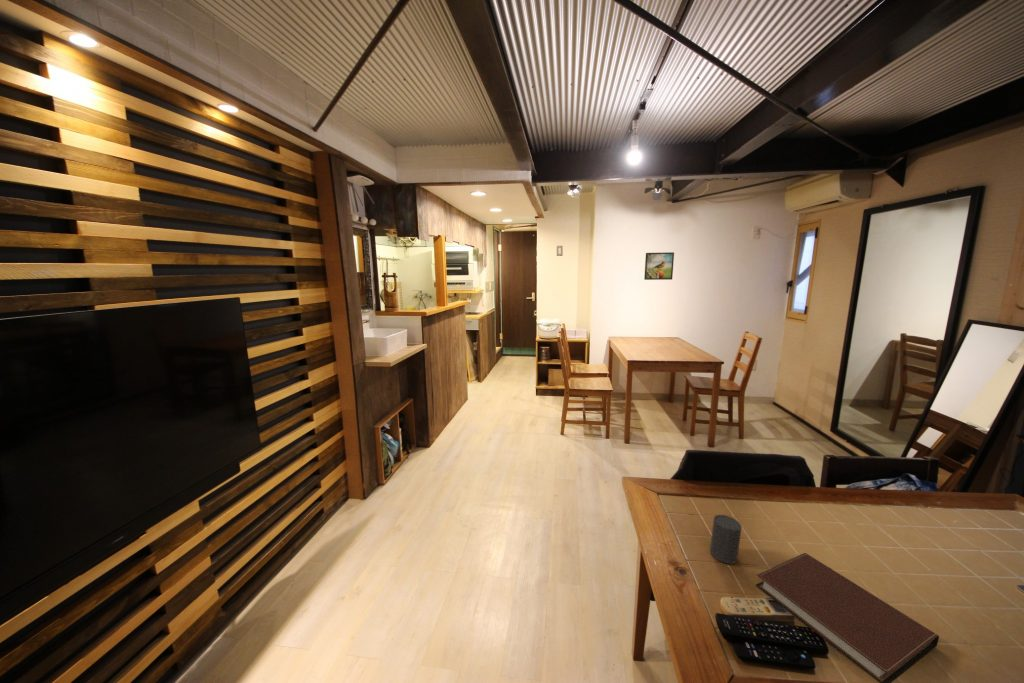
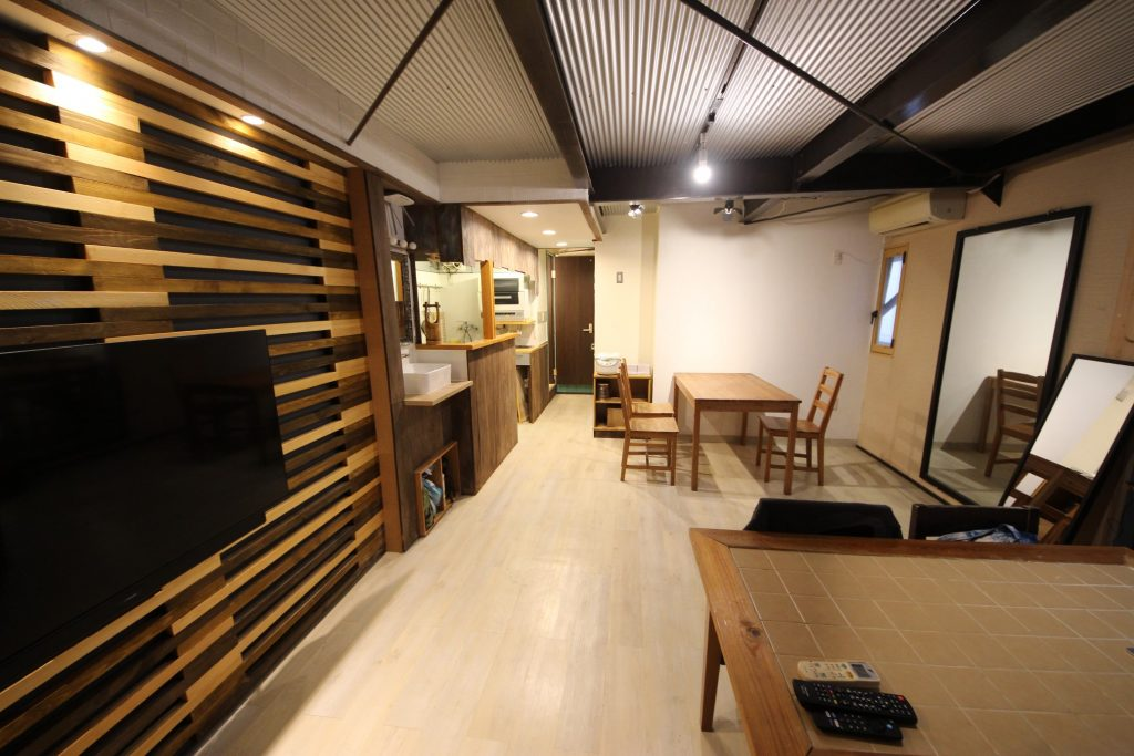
- notebook [755,552,940,683]
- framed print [643,251,675,281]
- cup [709,514,743,565]
